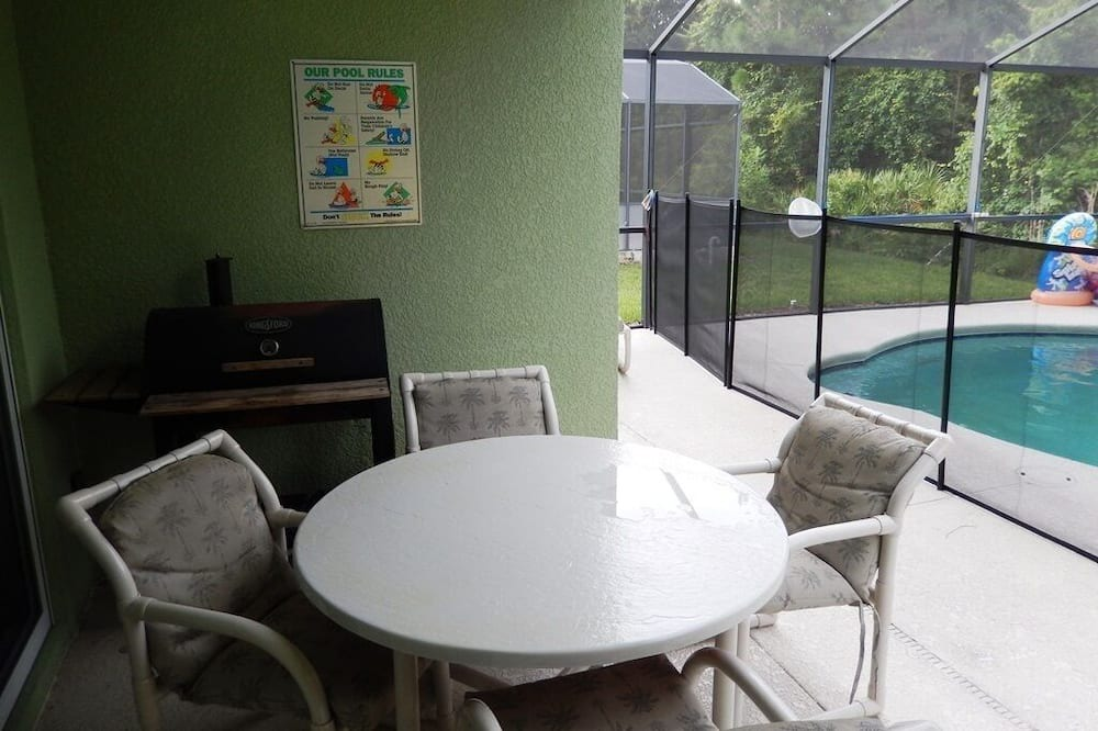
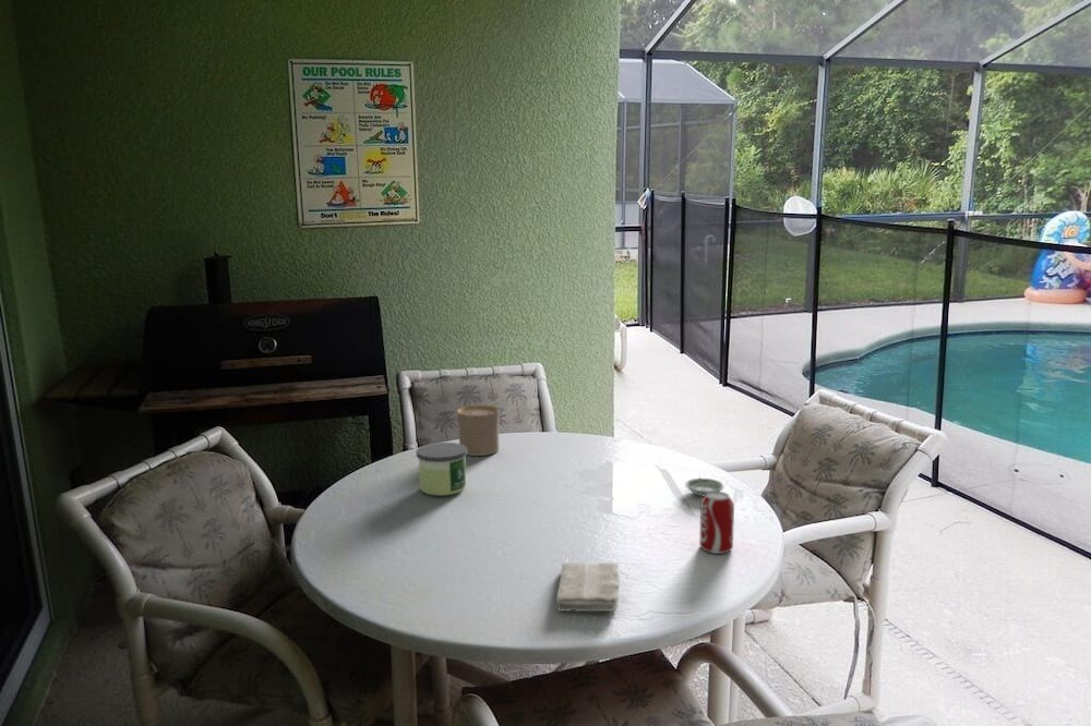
+ beverage can [698,491,735,555]
+ washcloth [555,561,620,613]
+ candle [415,441,467,497]
+ saucer [684,477,726,497]
+ cup [455,403,501,457]
